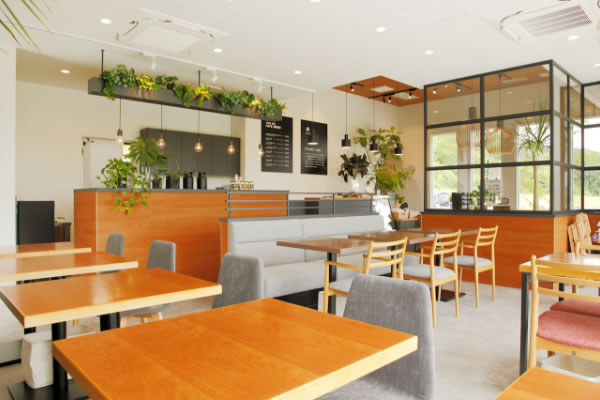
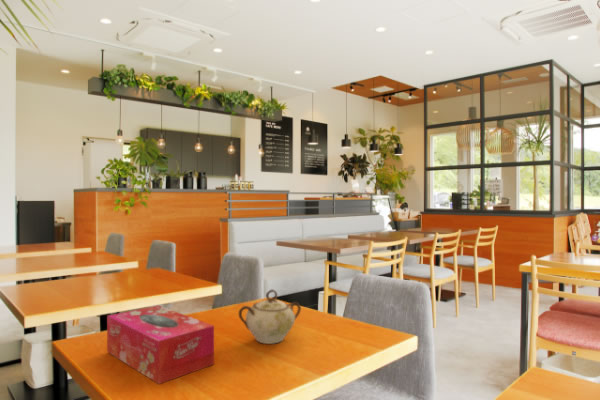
+ sugar bowl [238,288,302,345]
+ tissue box [106,304,215,385]
